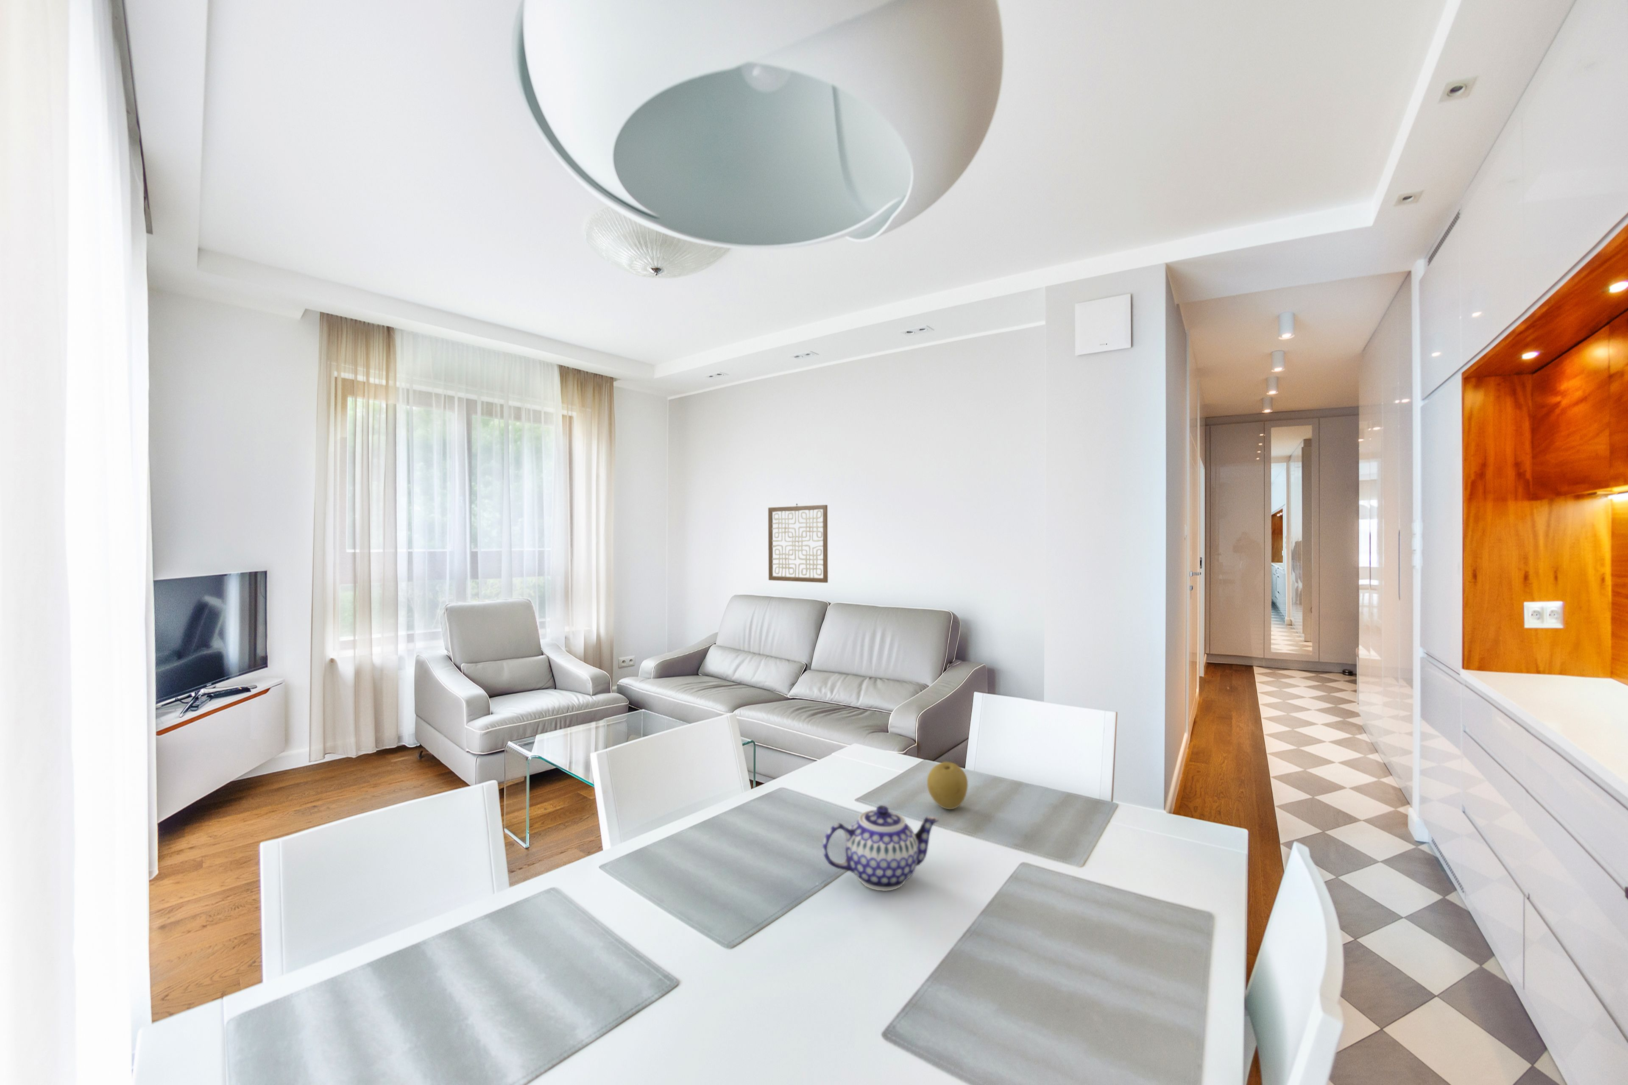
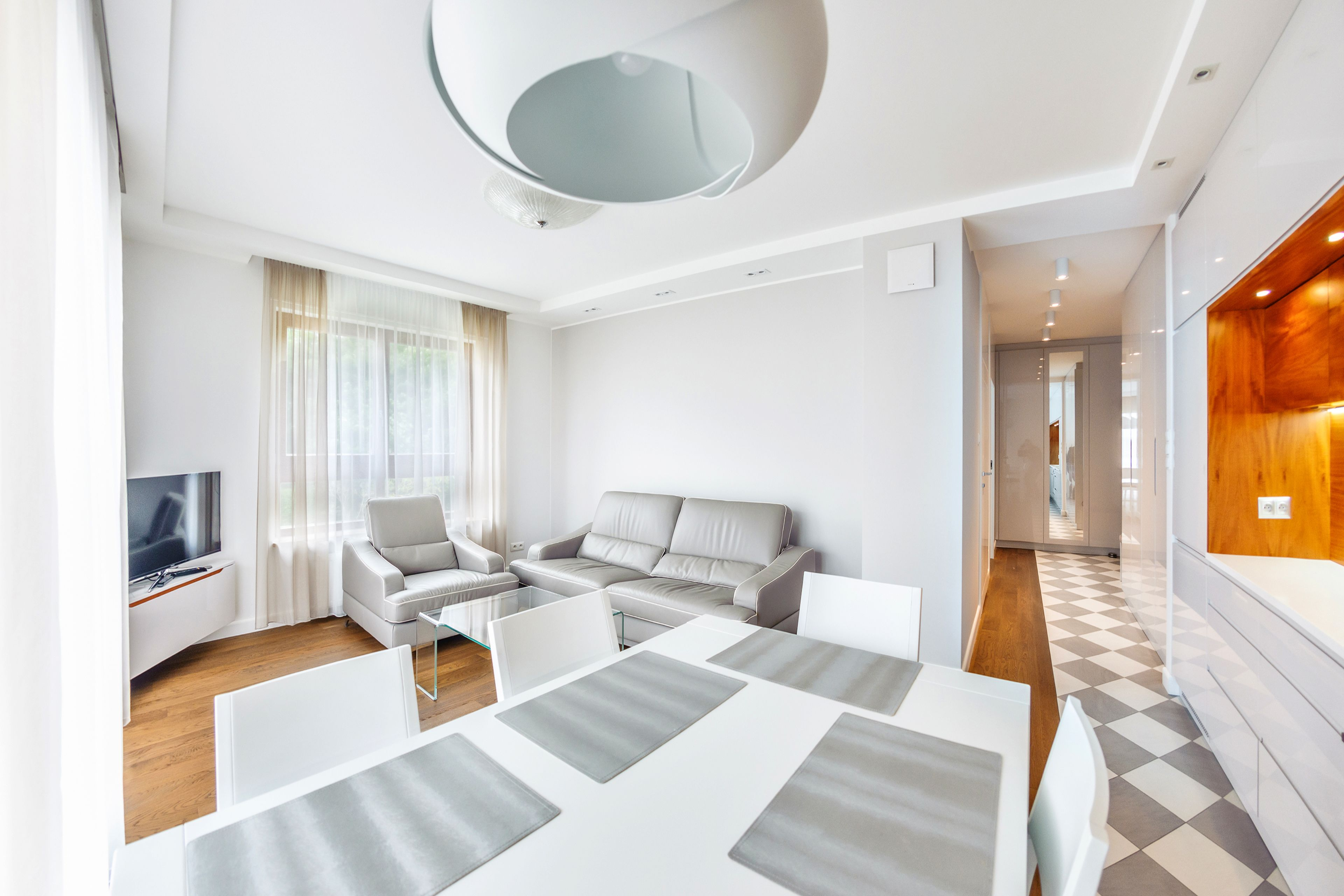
- fruit [927,762,968,810]
- teapot [822,805,940,891]
- wall art [768,503,829,584]
